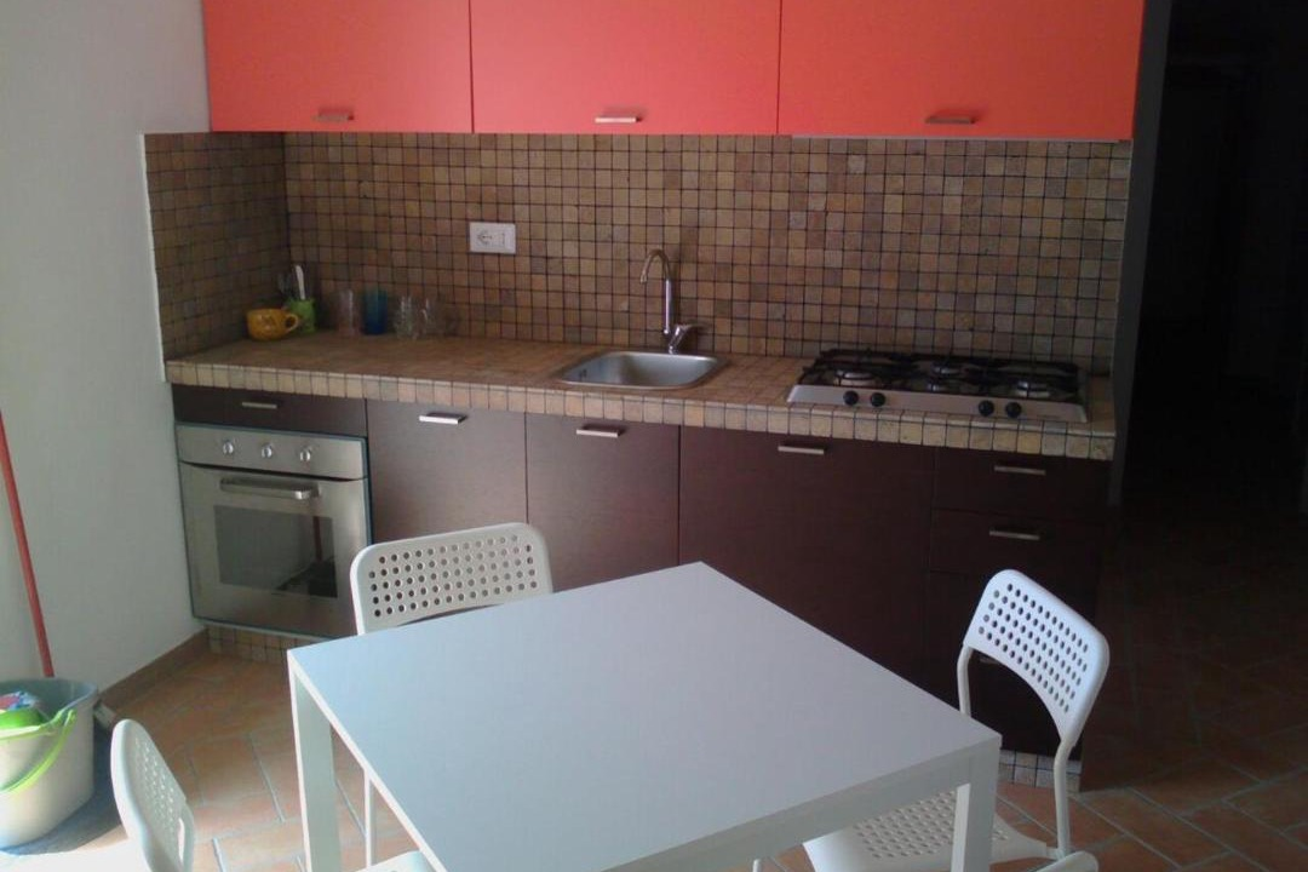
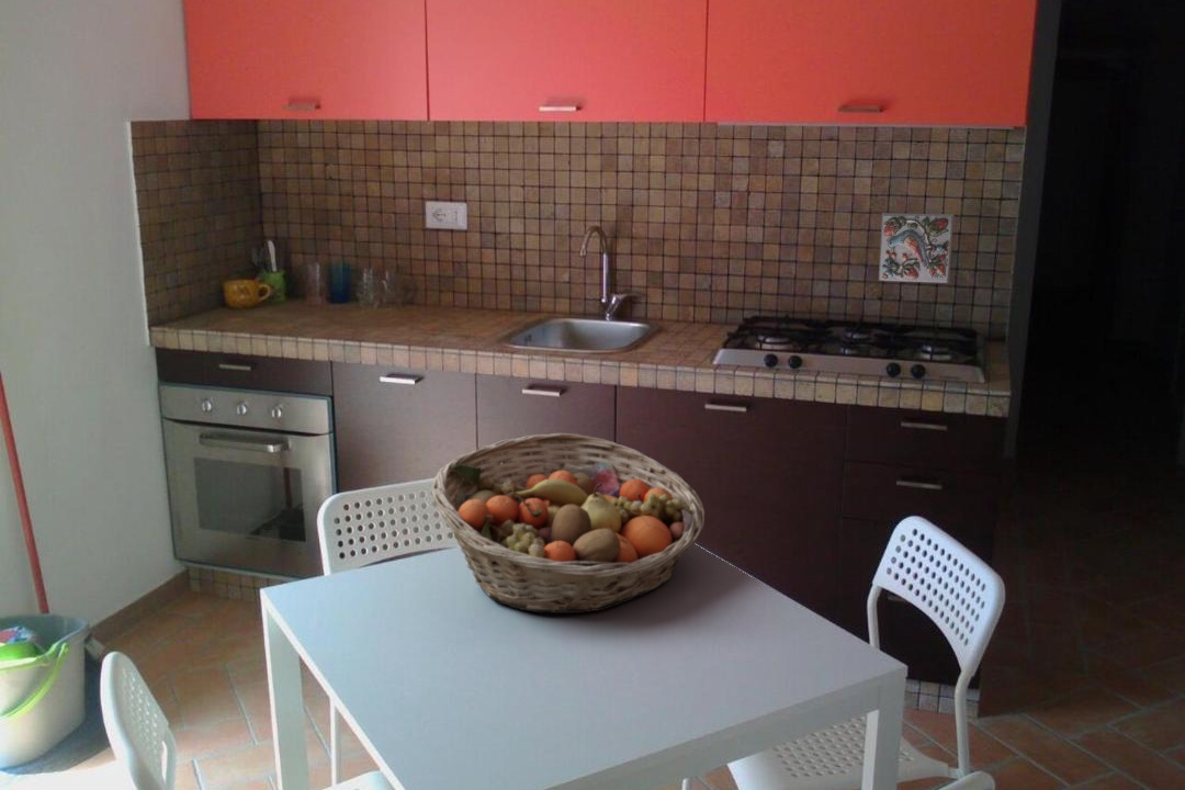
+ decorative tile [878,212,955,284]
+ fruit basket [430,432,707,614]
